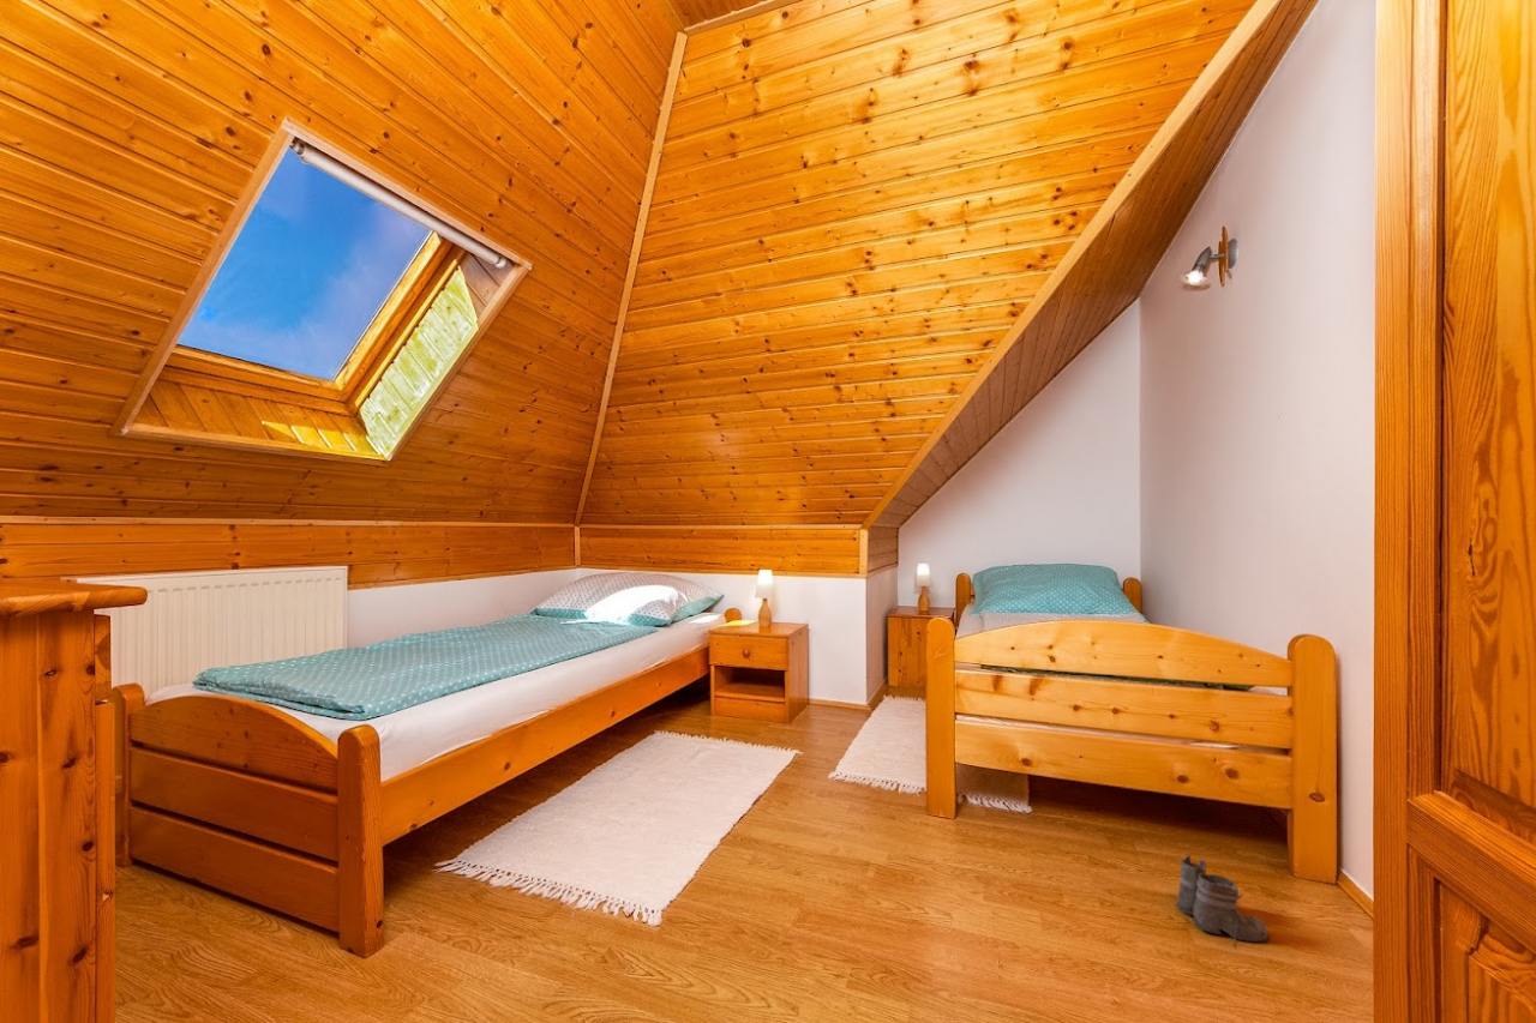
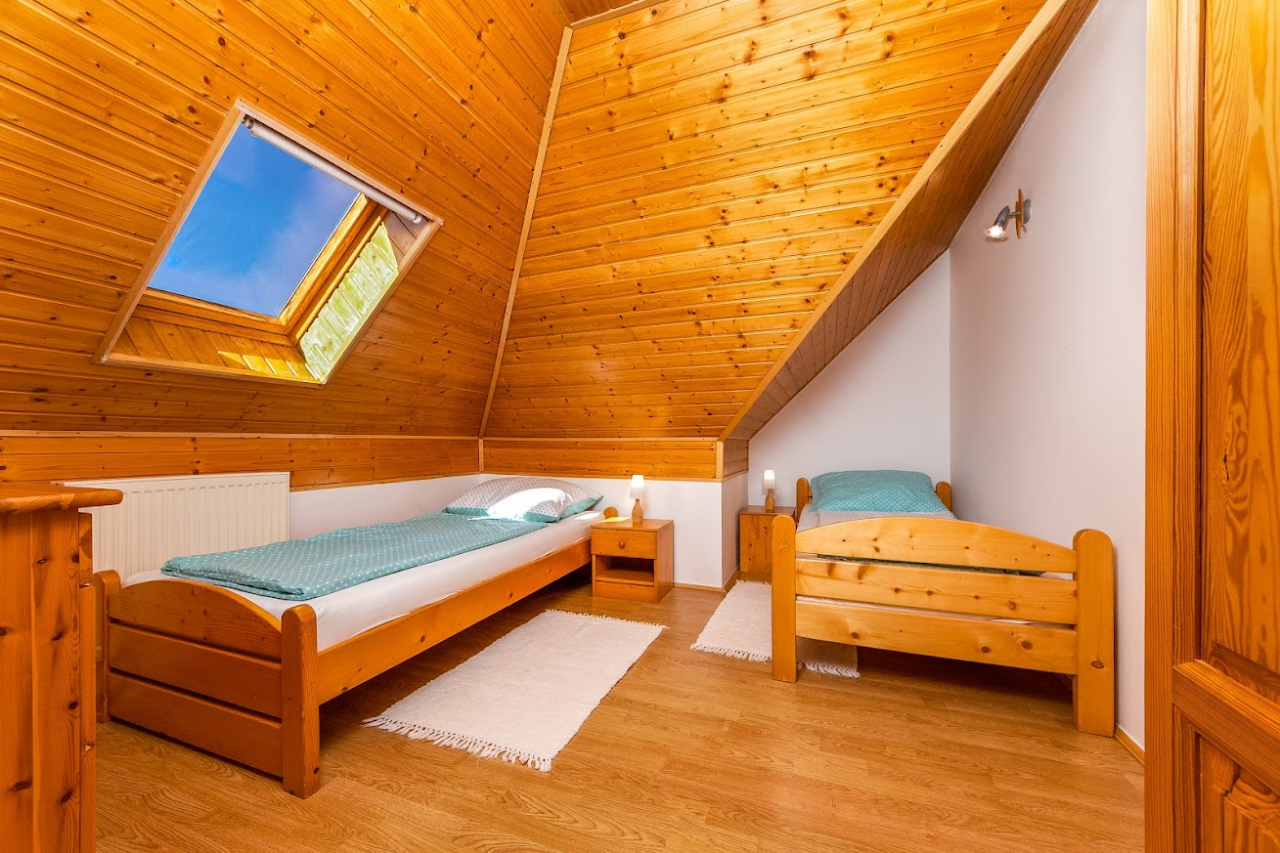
- boots [1166,853,1270,950]
